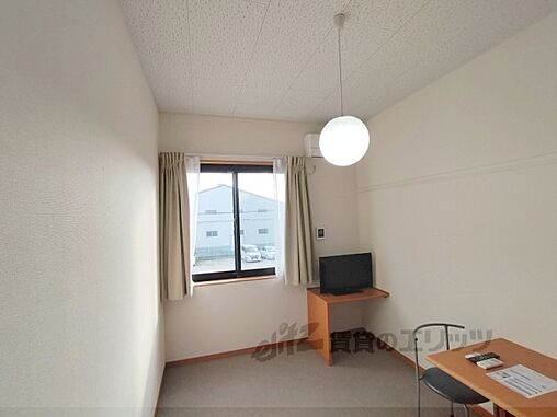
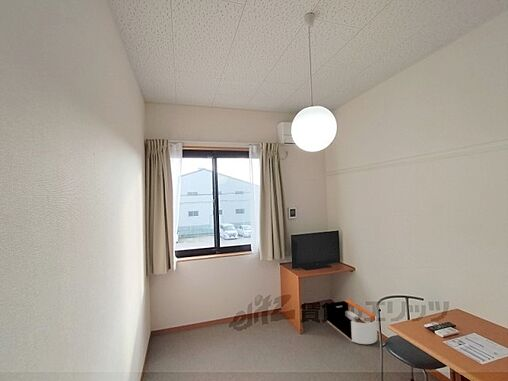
+ storage bin [326,299,378,345]
